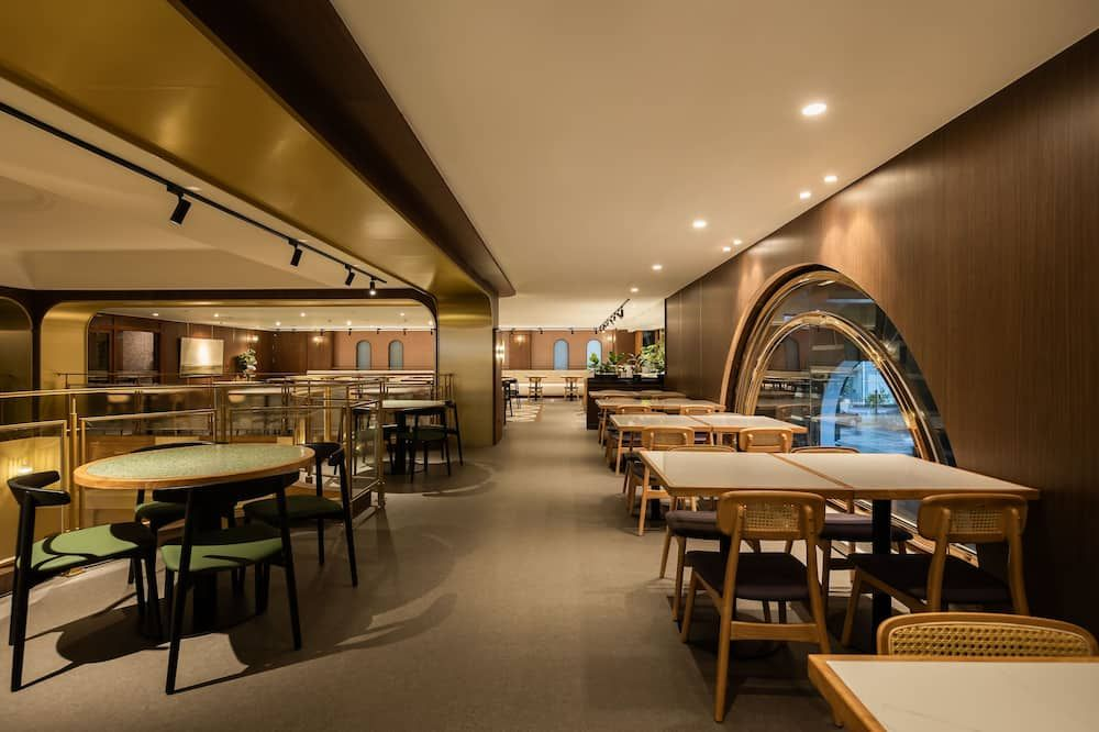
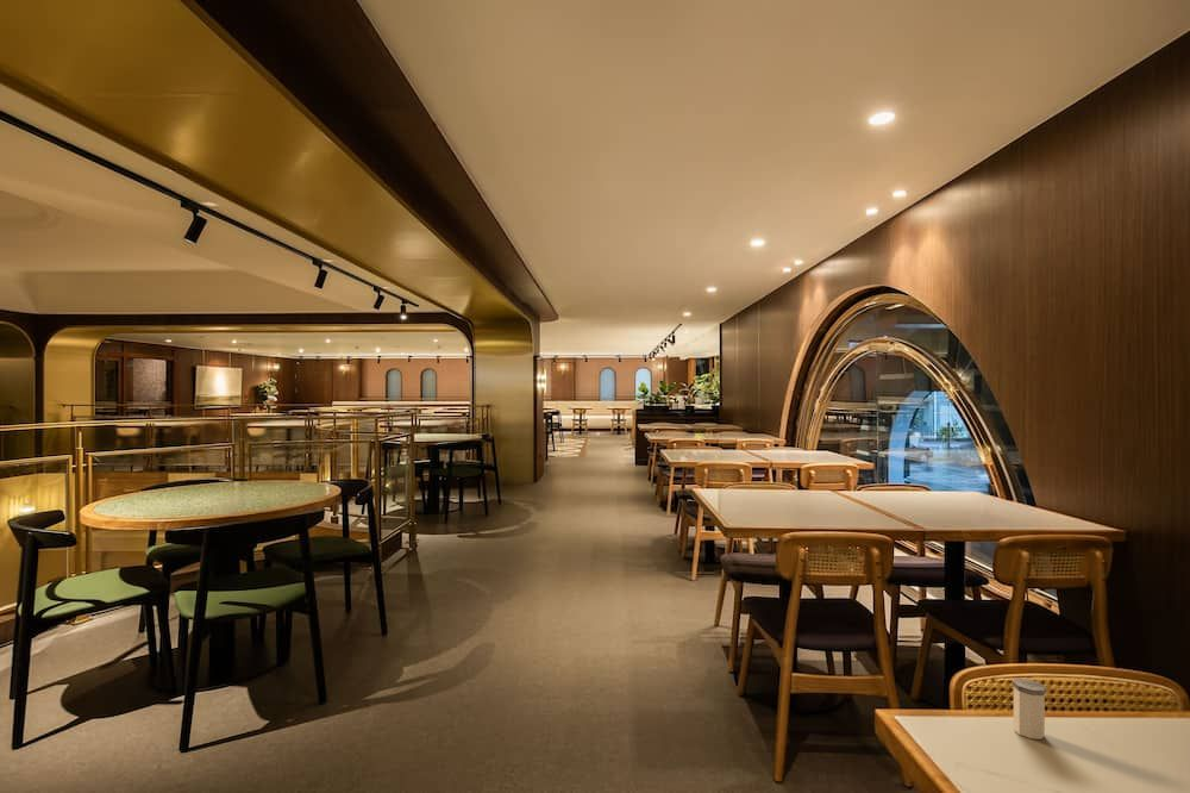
+ salt shaker [1012,676,1047,741]
